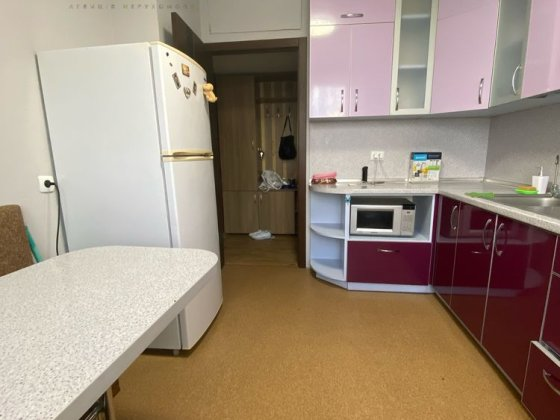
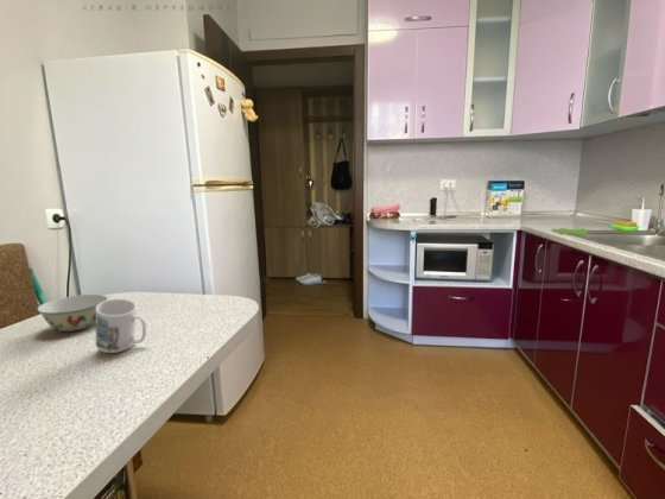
+ chinaware [37,293,108,333]
+ mug [95,298,147,354]
